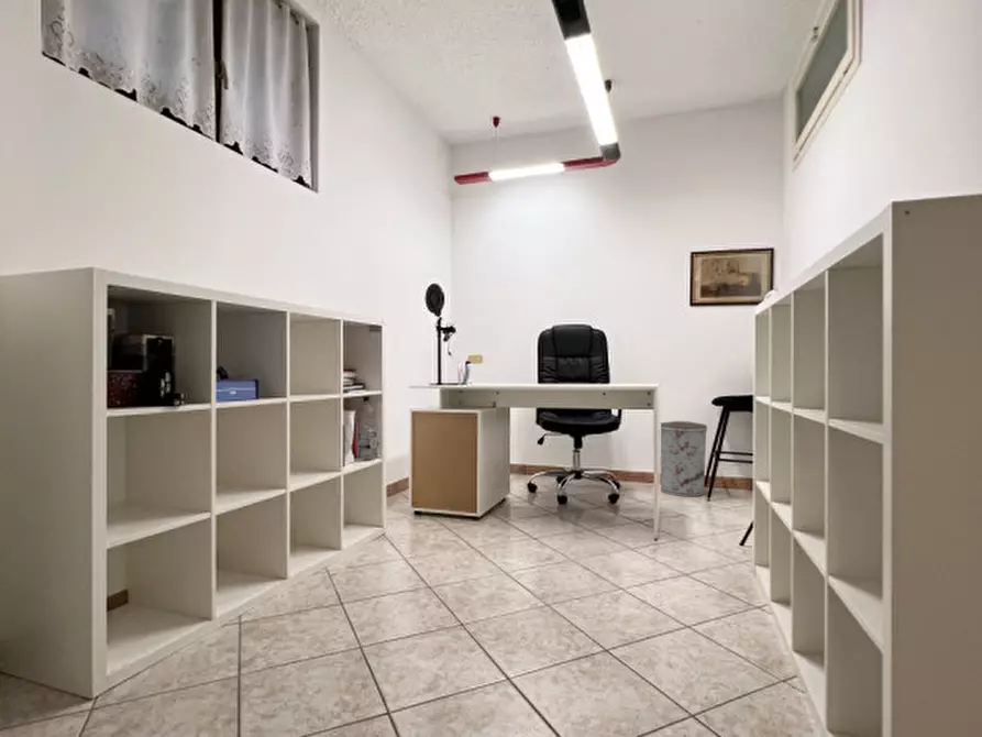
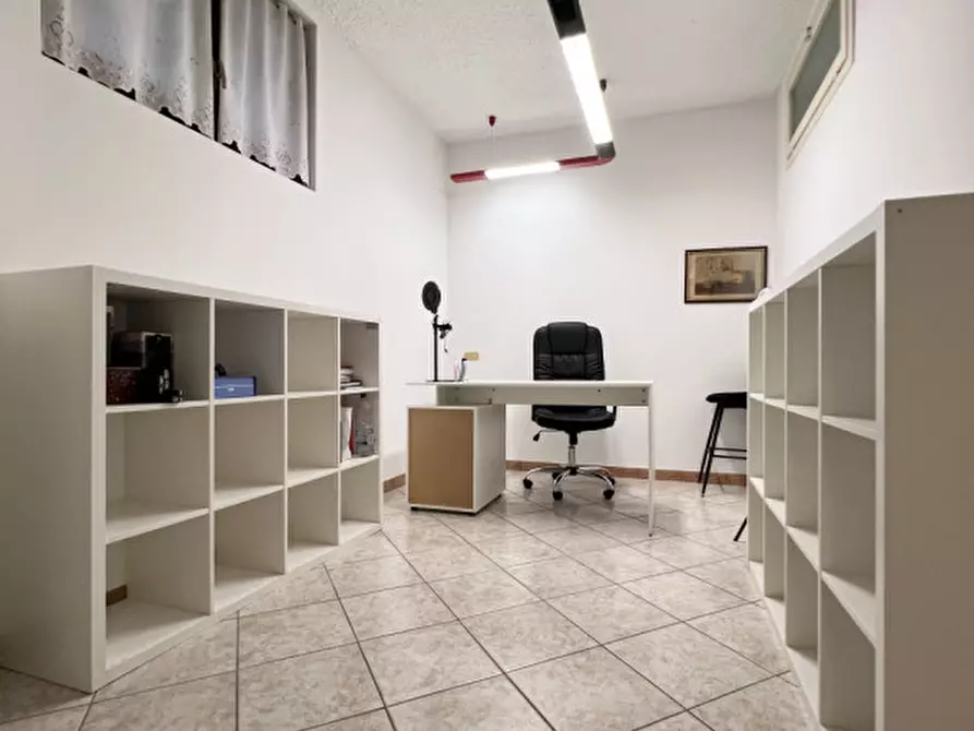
- trash can [660,420,708,497]
